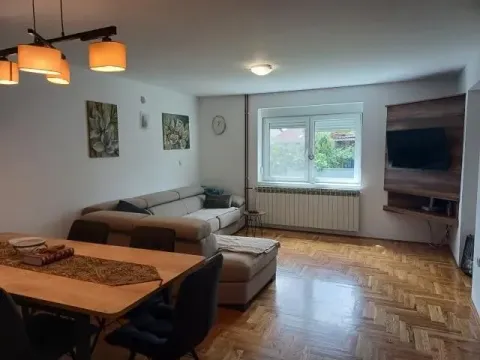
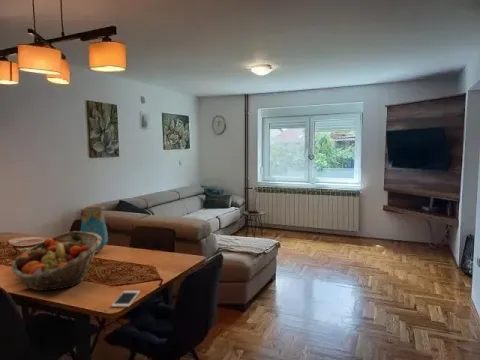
+ fruit basket [10,230,102,292]
+ vase [80,205,109,254]
+ cell phone [110,290,141,308]
